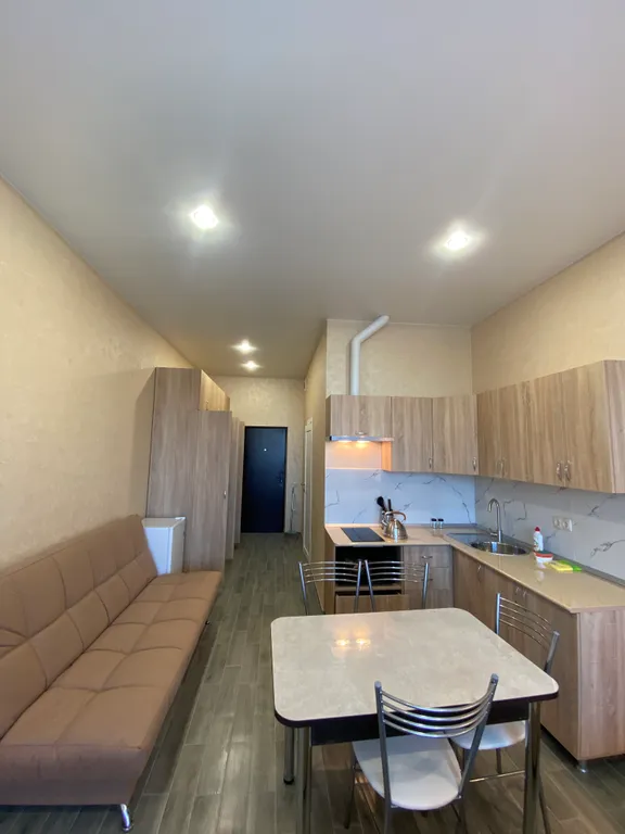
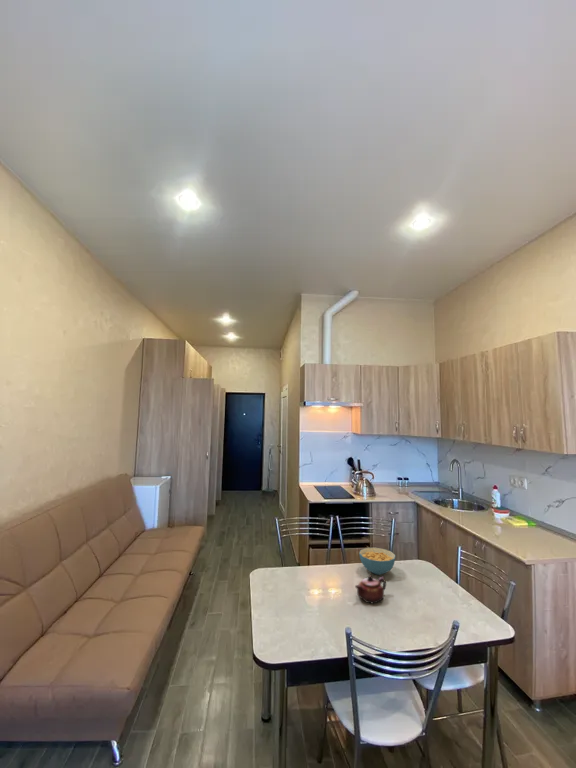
+ cereal bowl [358,547,396,576]
+ teapot [354,574,387,605]
